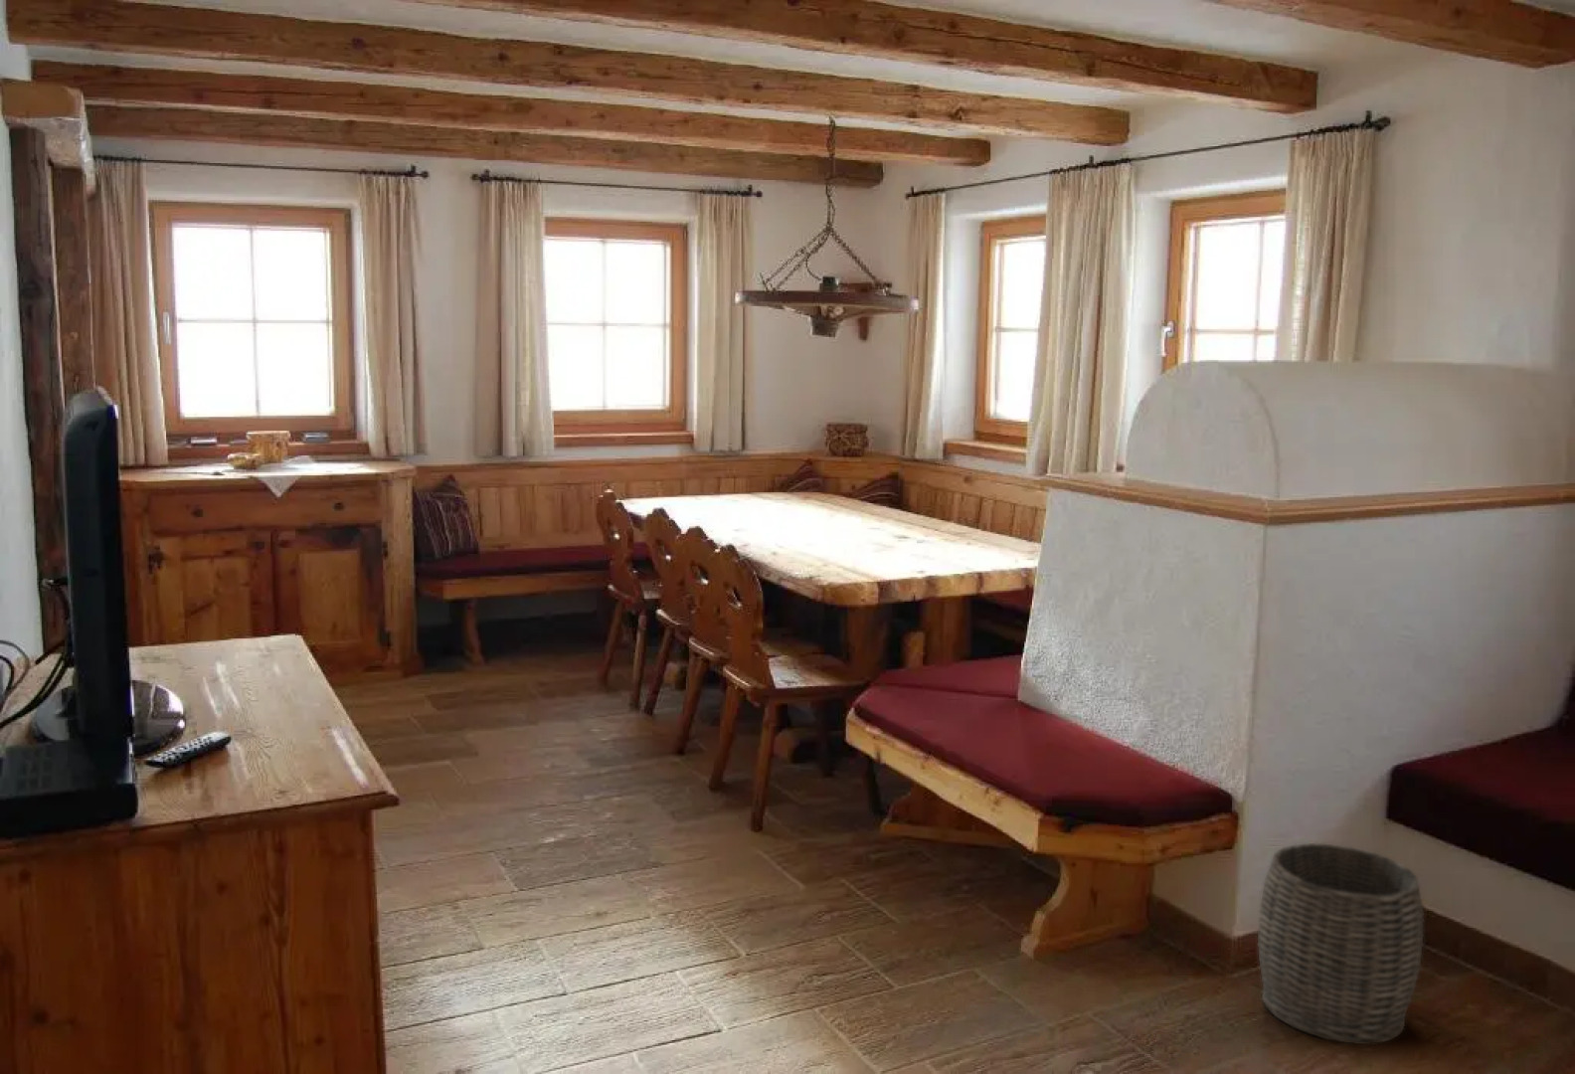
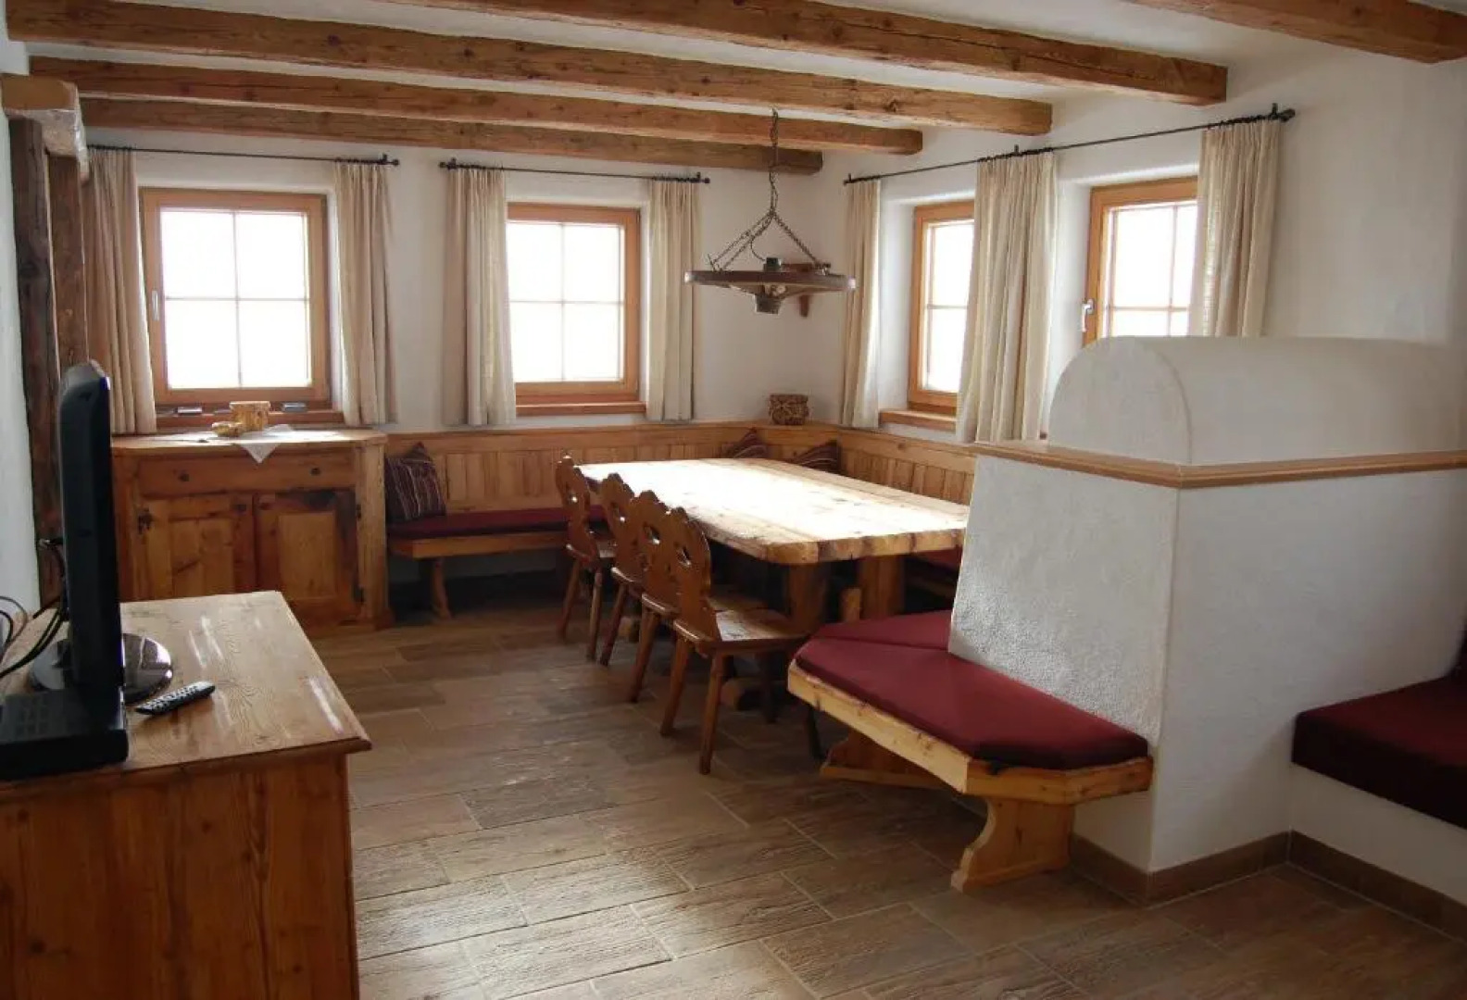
- woven basket [1257,842,1425,1045]
